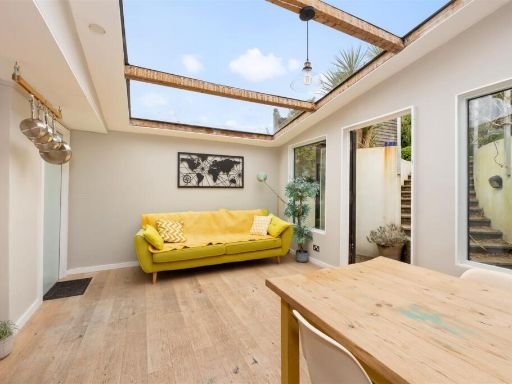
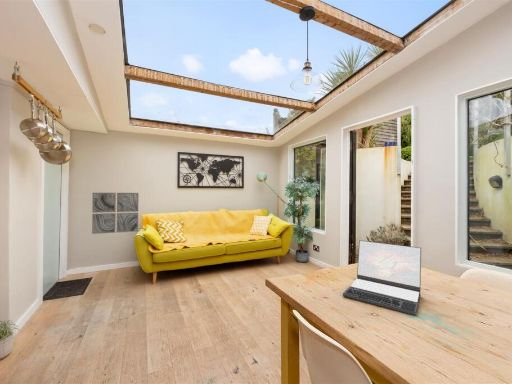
+ wall art [91,192,140,235]
+ laptop [342,239,422,316]
